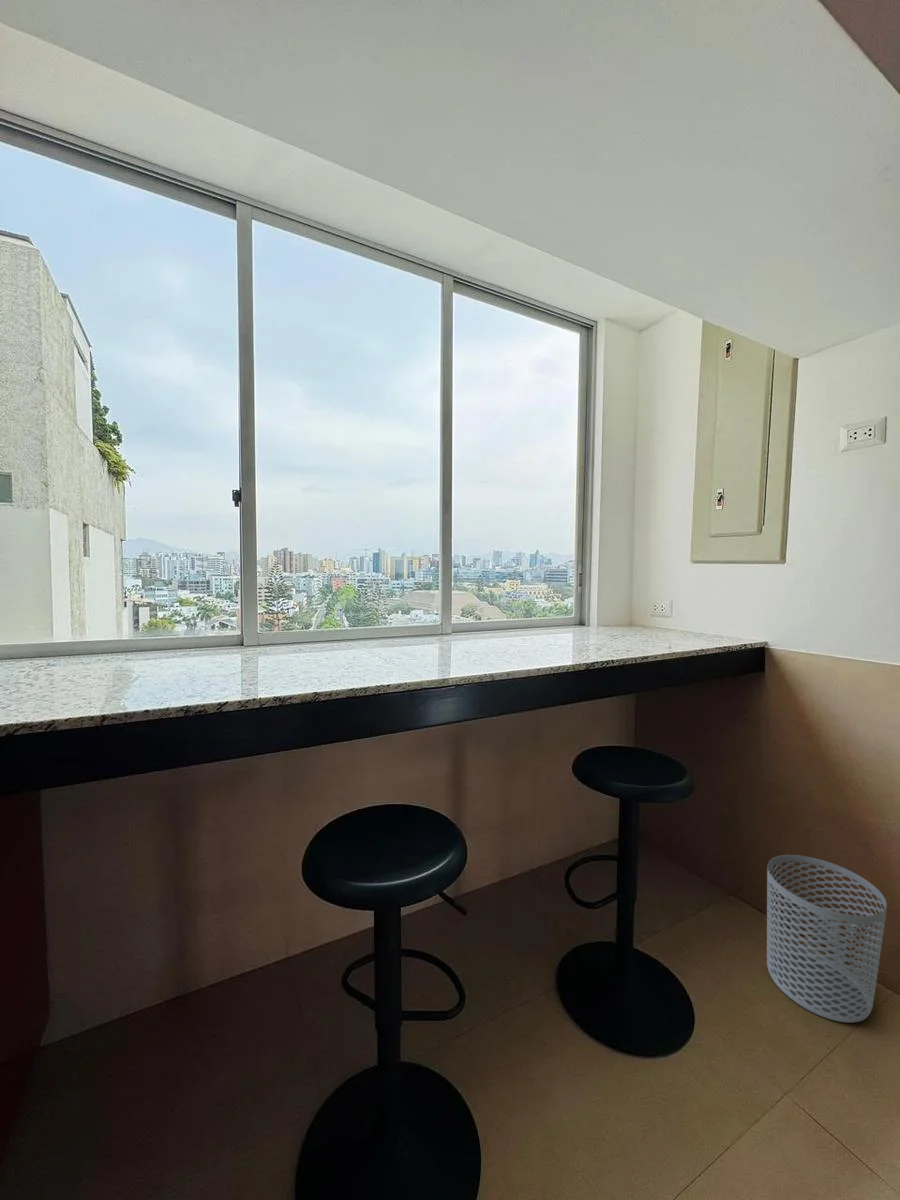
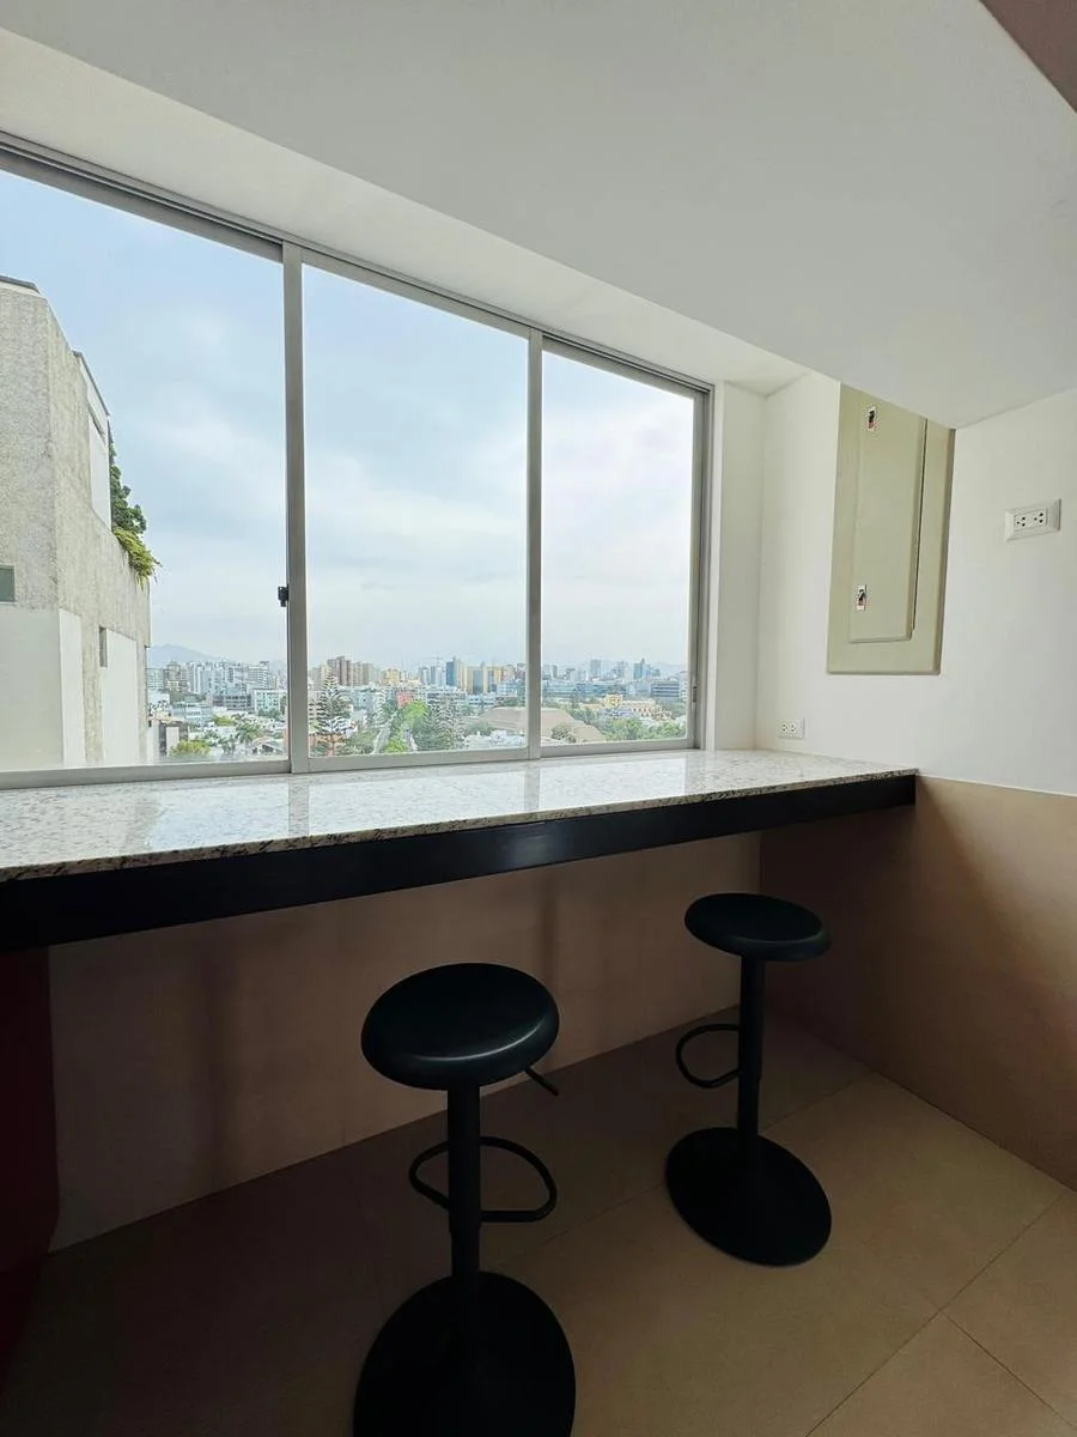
- waste bin [766,854,888,1024]
